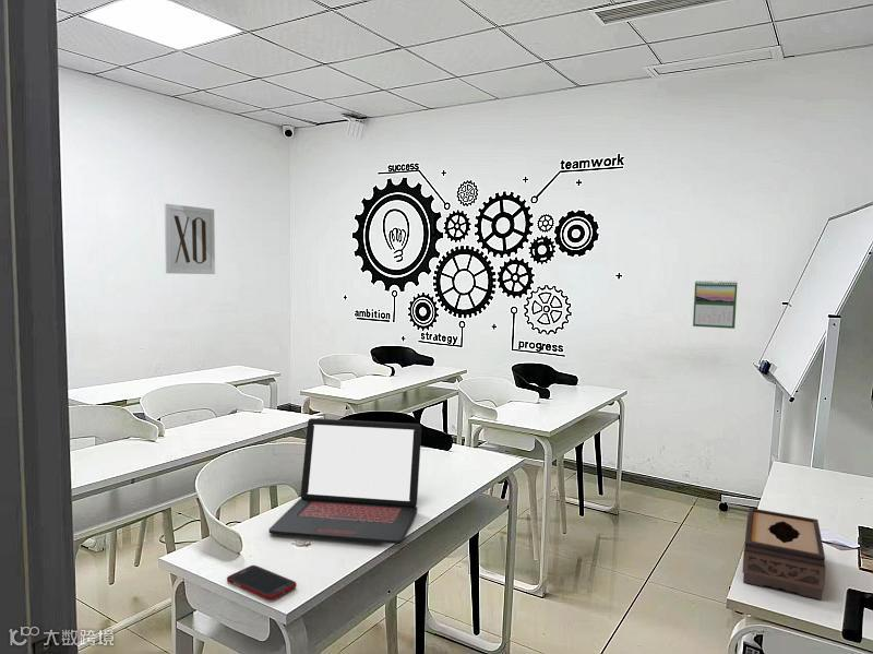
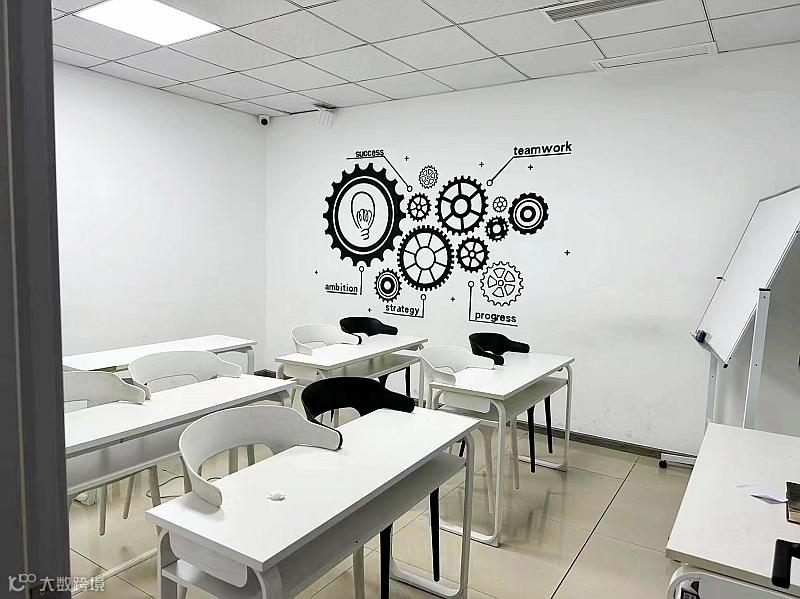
- wall art [164,203,216,275]
- laptop [268,417,422,545]
- calendar [692,280,739,330]
- tissue box [742,507,826,601]
- cell phone [226,564,298,602]
